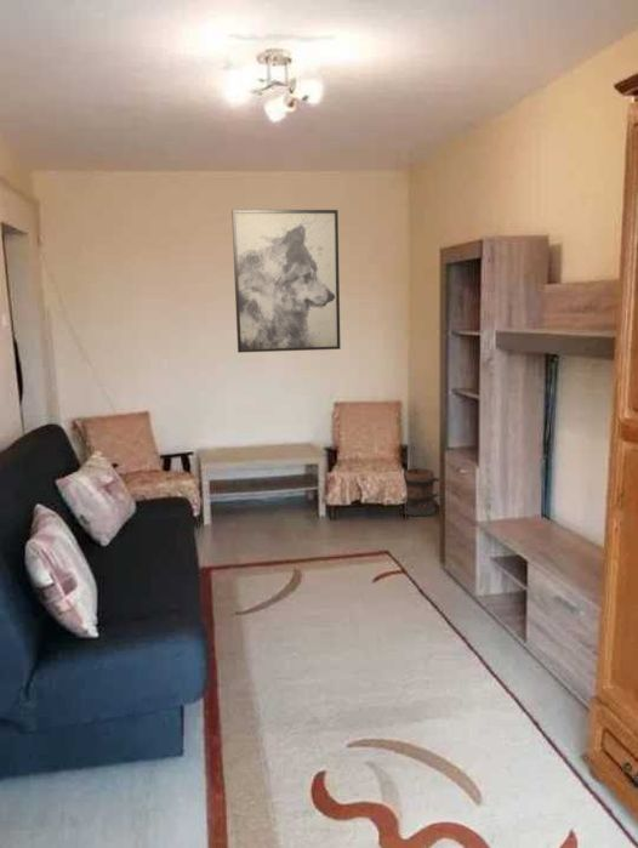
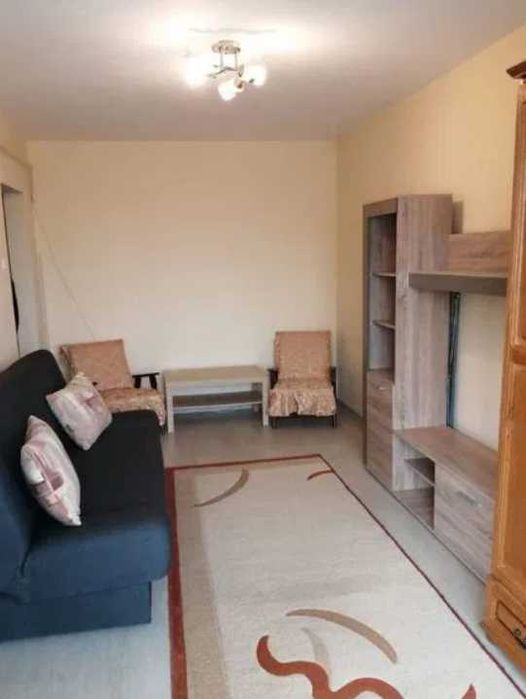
- wall art [230,209,342,354]
- wooden barrel [403,467,440,517]
